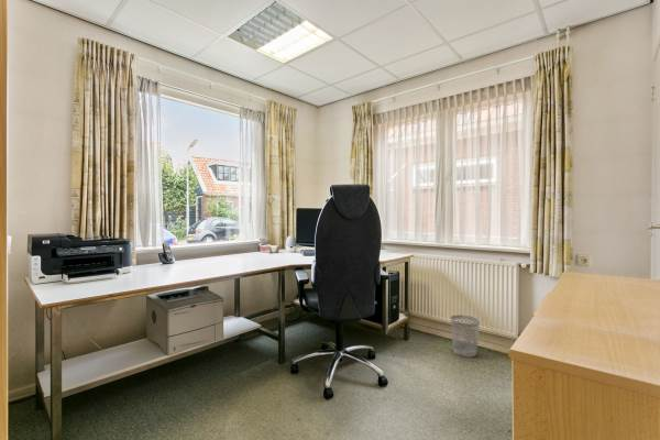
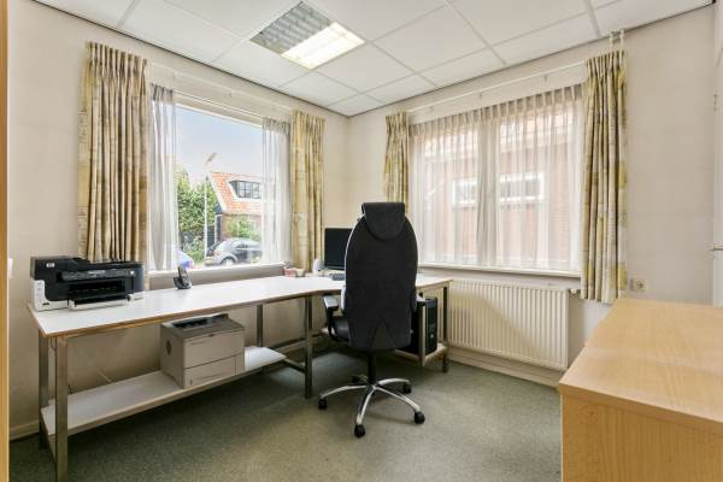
- wastebasket [450,314,481,359]
